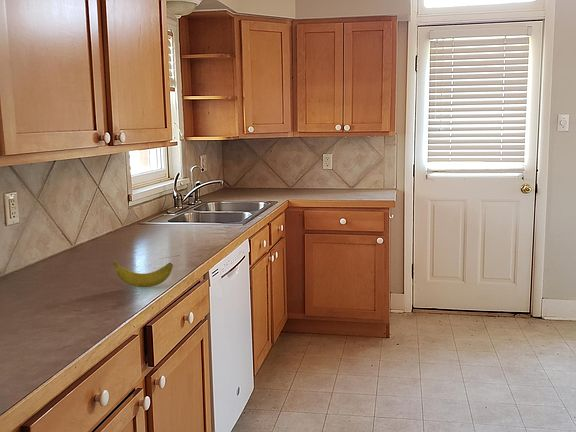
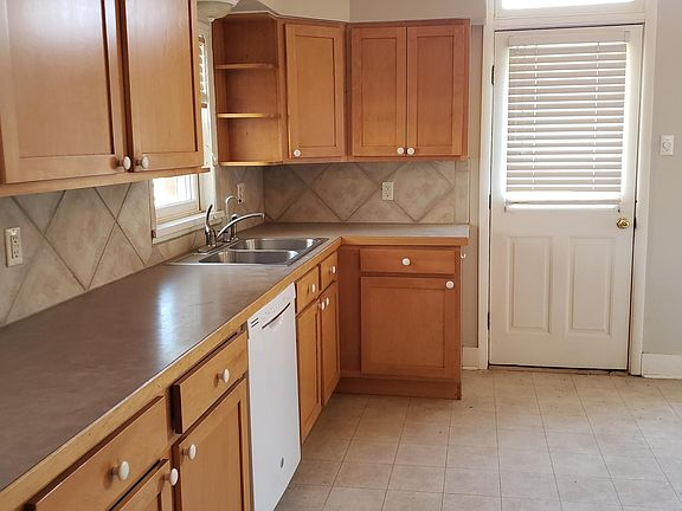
- banana [112,260,174,288]
